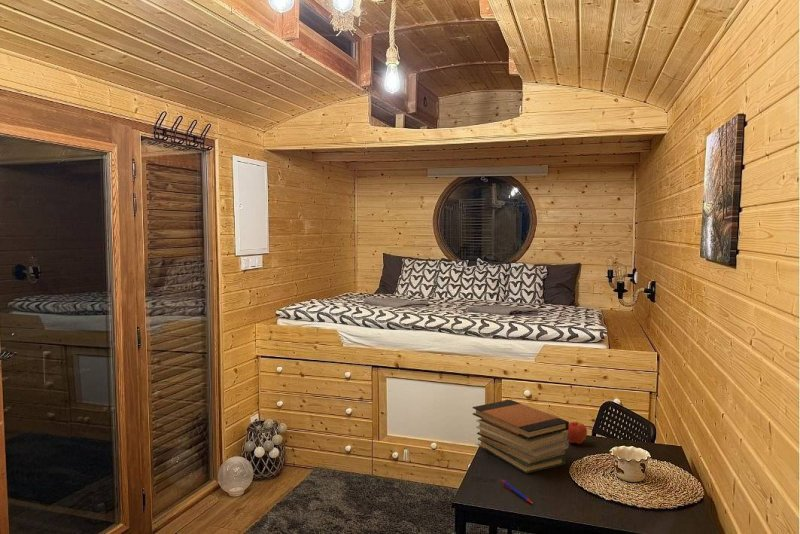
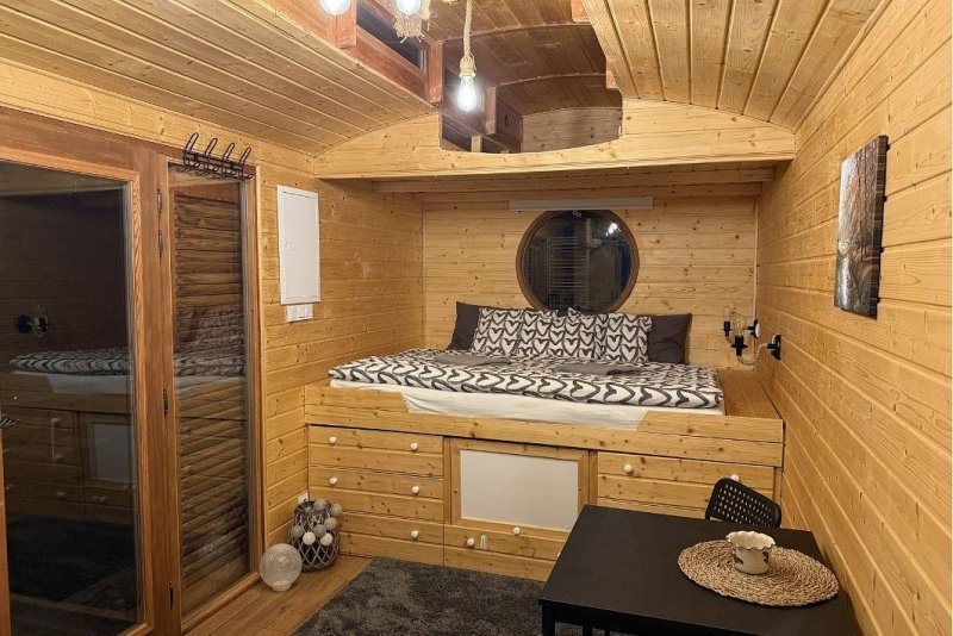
- apple [566,421,588,445]
- book stack [471,399,570,474]
- pen [500,479,533,504]
